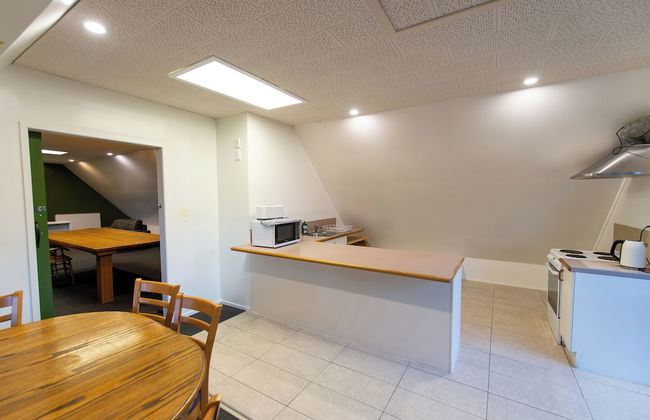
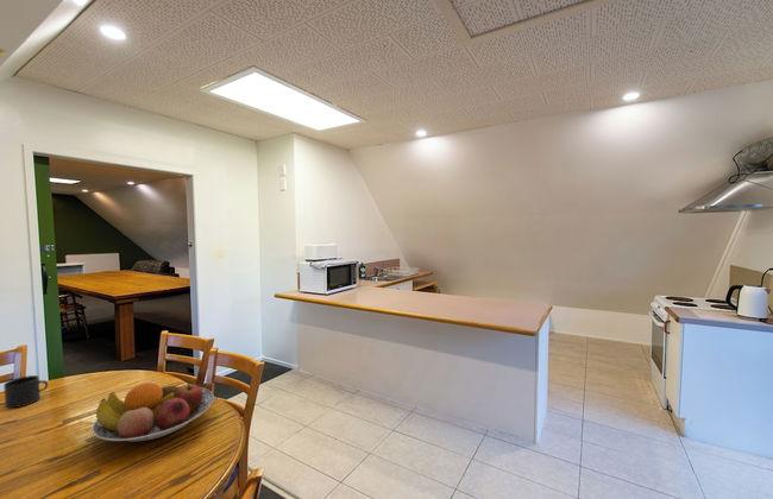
+ fruit bowl [90,381,215,442]
+ mug [2,374,49,409]
